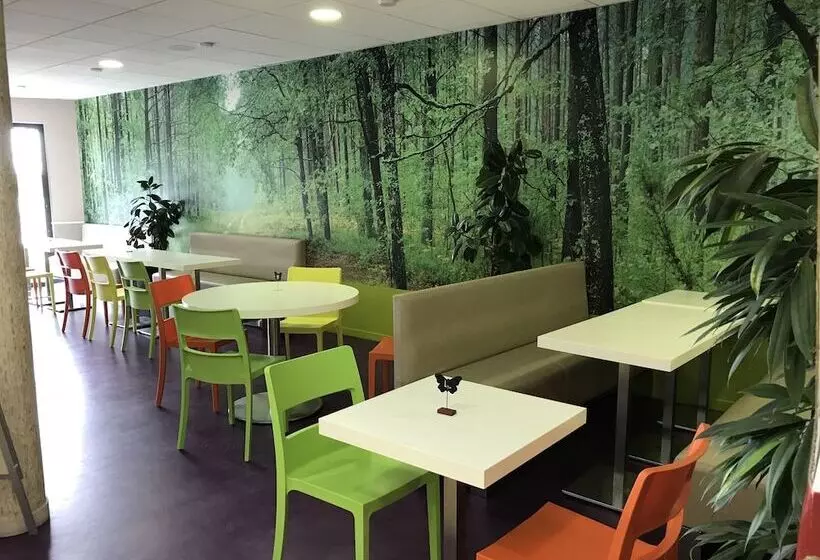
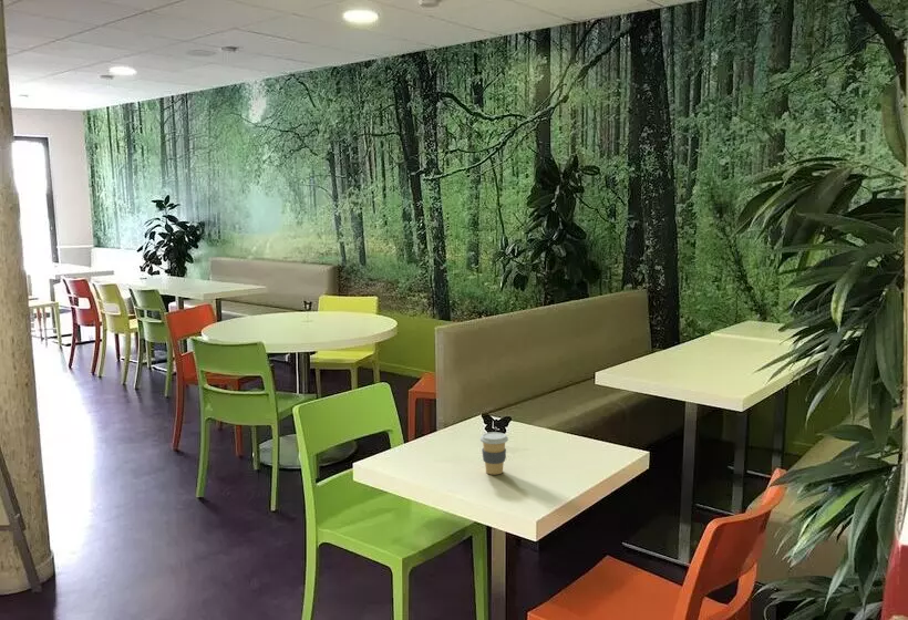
+ coffee cup [479,431,509,476]
